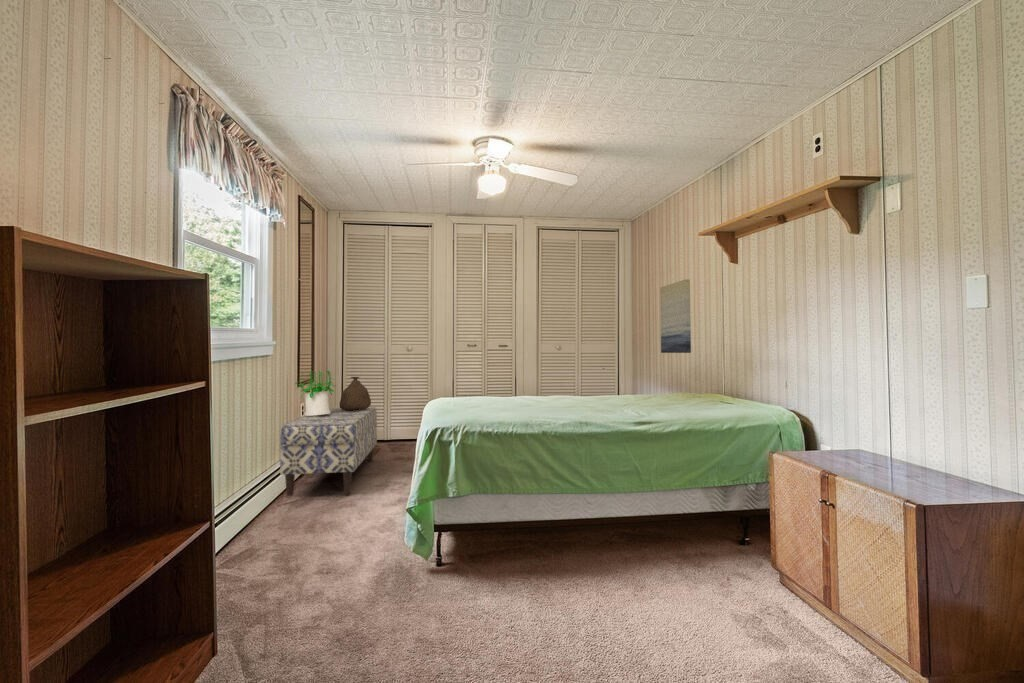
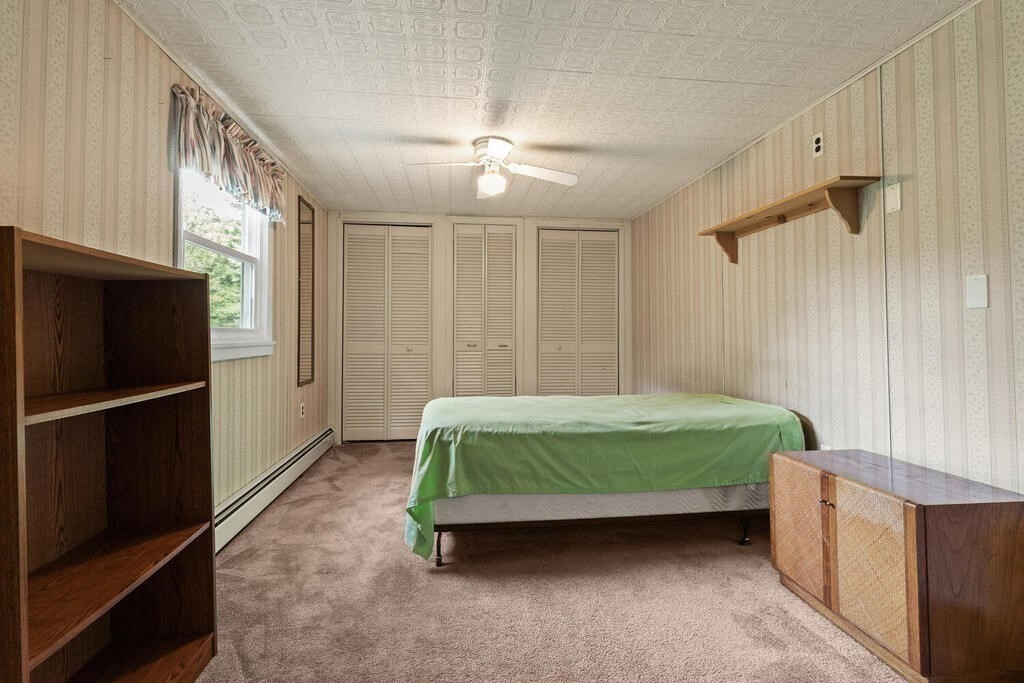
- bench [279,406,378,497]
- wall art [659,278,692,354]
- potted plant [294,369,337,416]
- bag [338,376,372,411]
